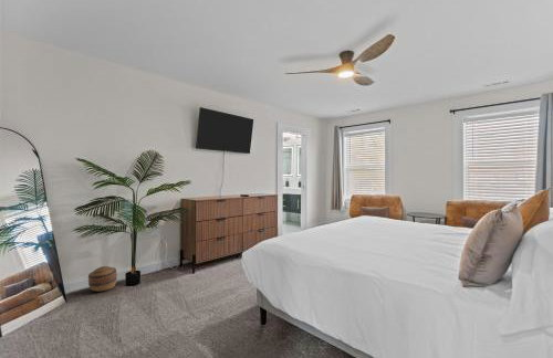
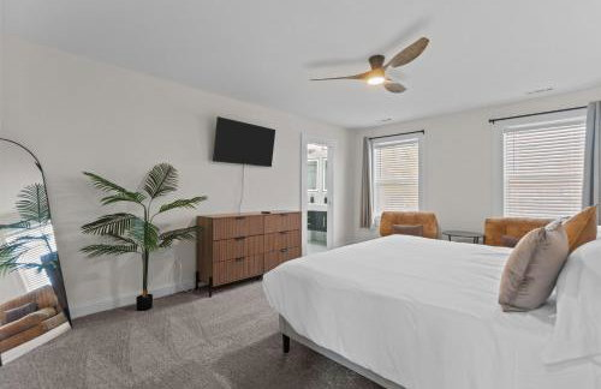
- basket [87,265,118,293]
